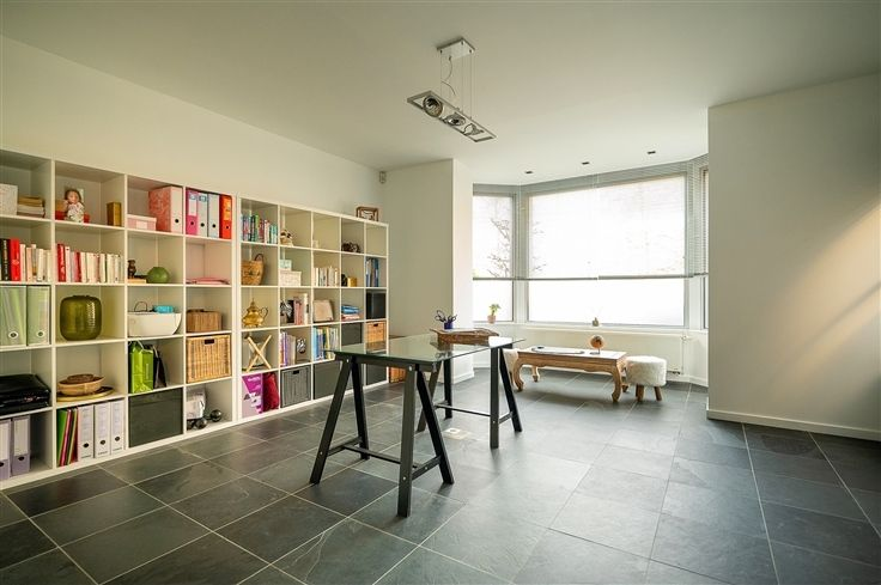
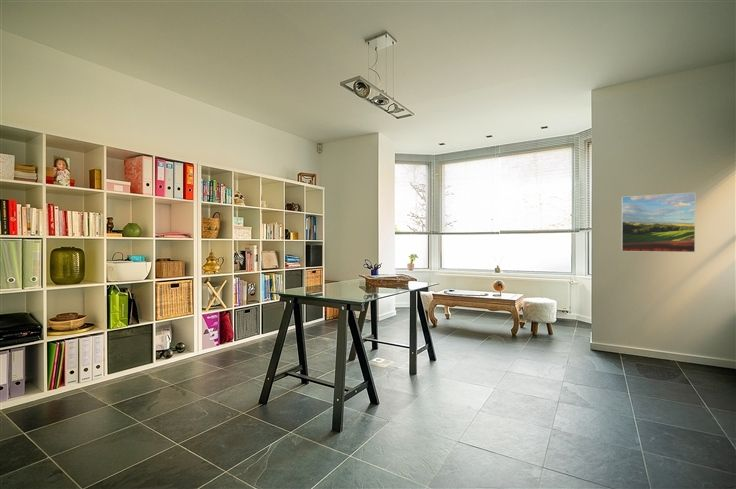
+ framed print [621,192,696,253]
